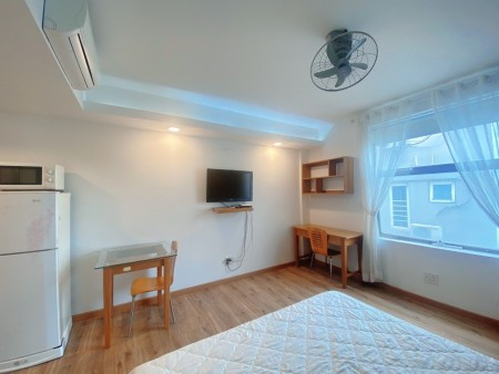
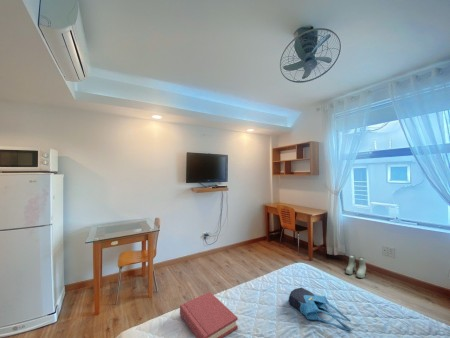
+ boots [345,254,367,279]
+ tote bag [288,287,353,332]
+ hardback book [179,291,239,338]
